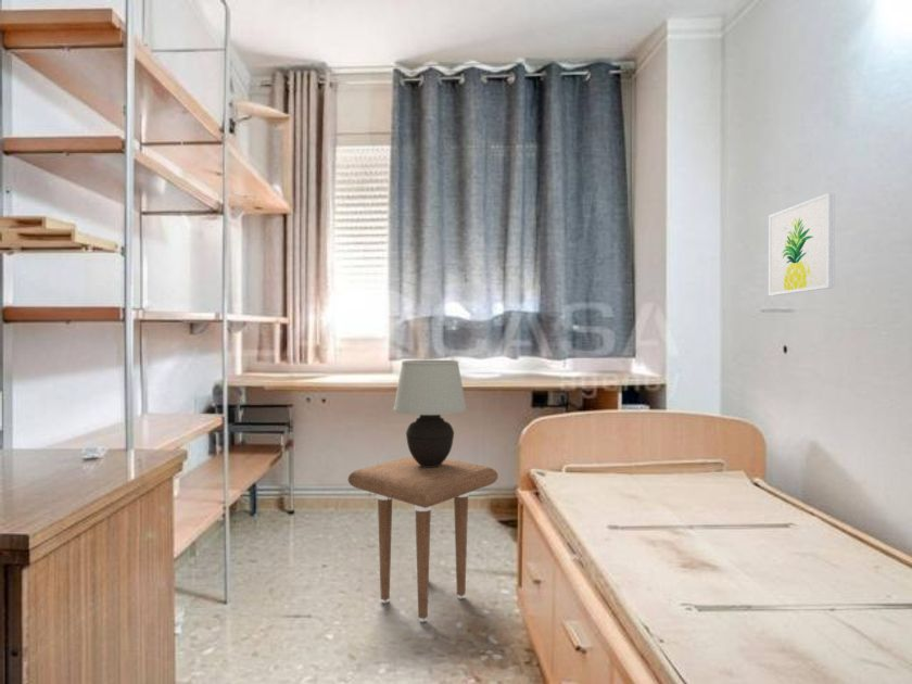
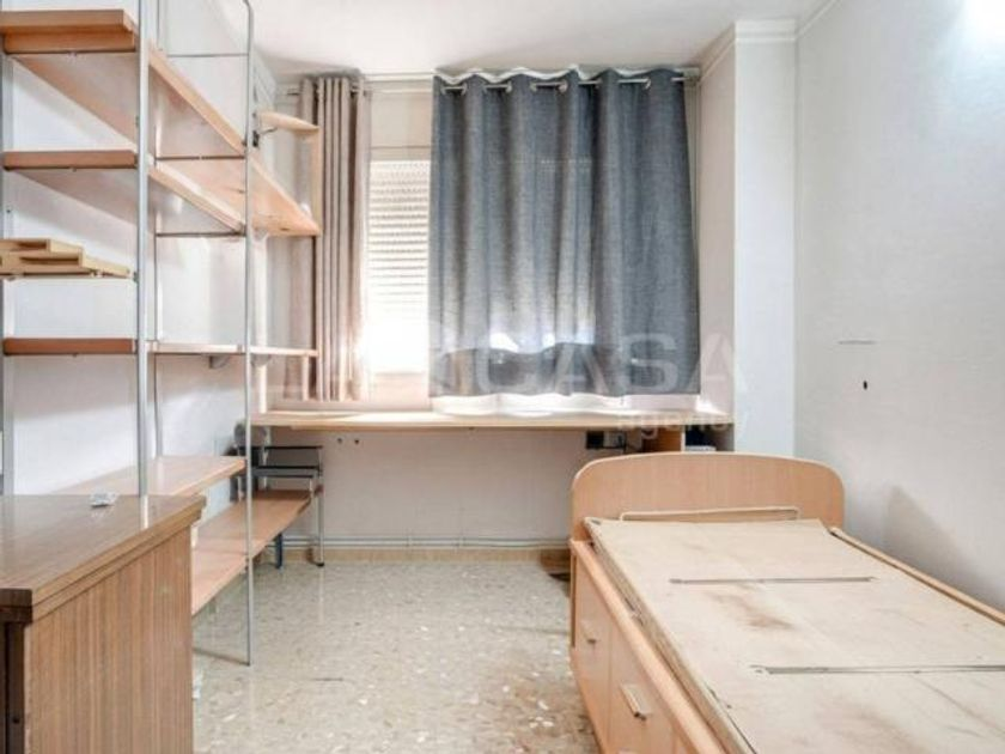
- wall art [768,192,836,296]
- side table [347,456,499,623]
- table lamp [392,359,468,467]
